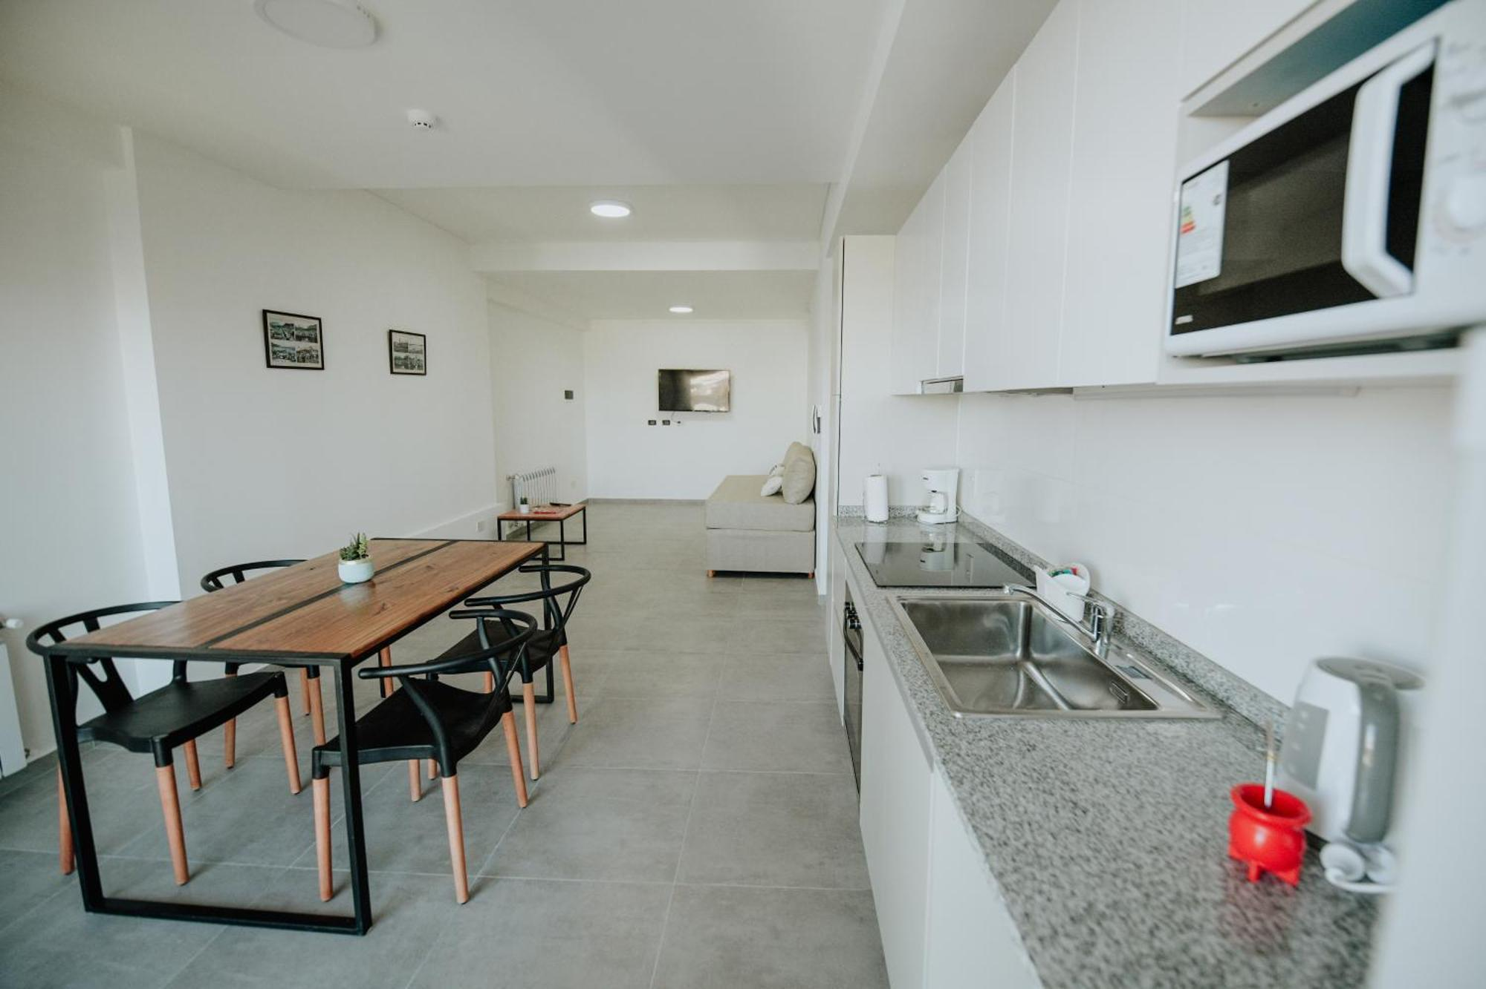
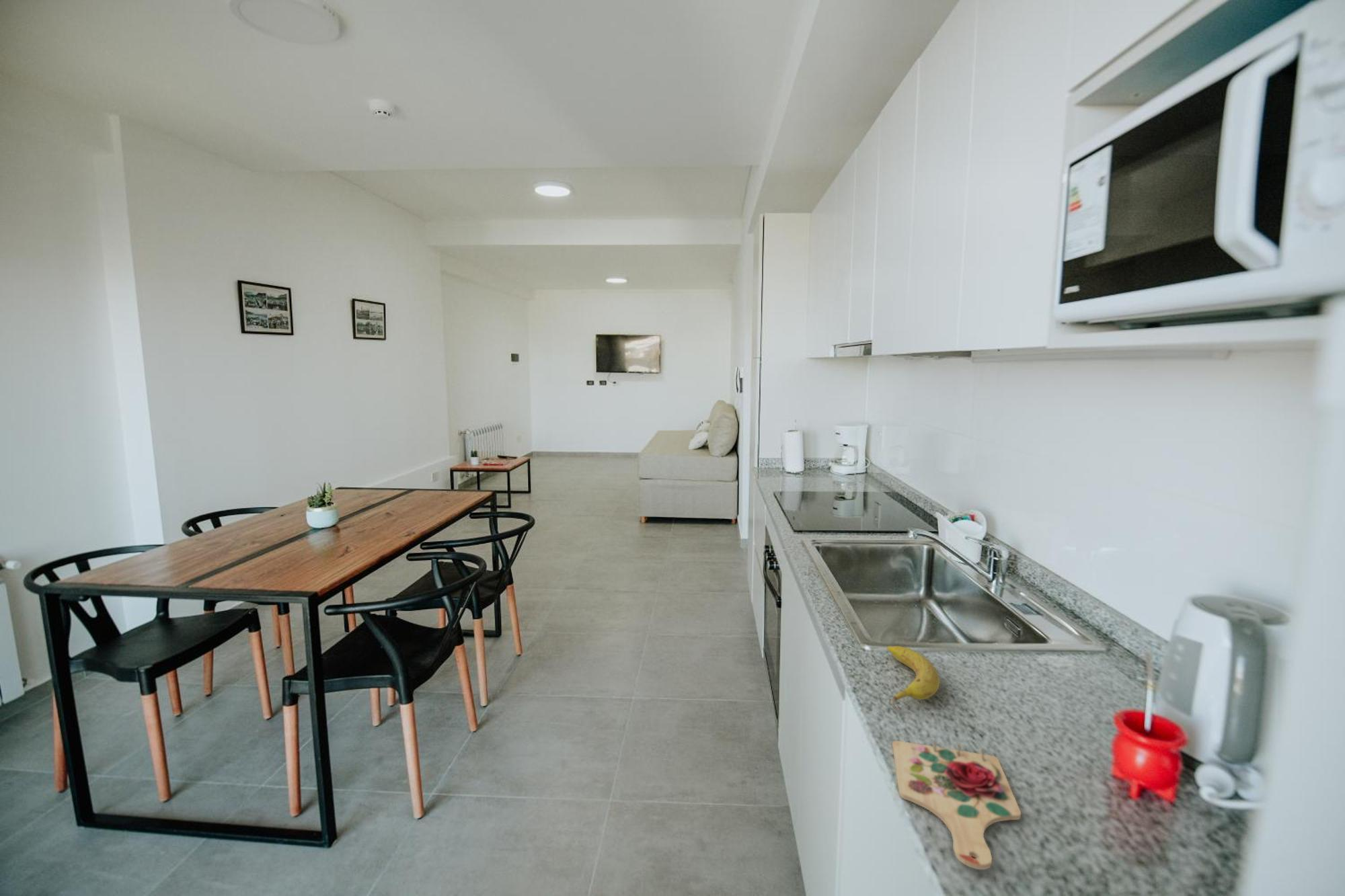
+ cutting board [892,739,1022,870]
+ fruit [886,645,941,712]
